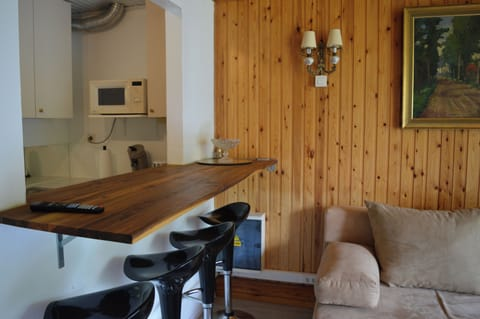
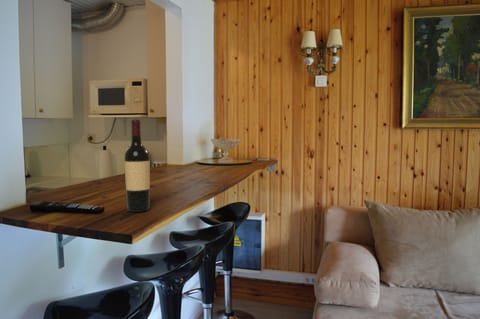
+ wine bottle [124,118,151,213]
